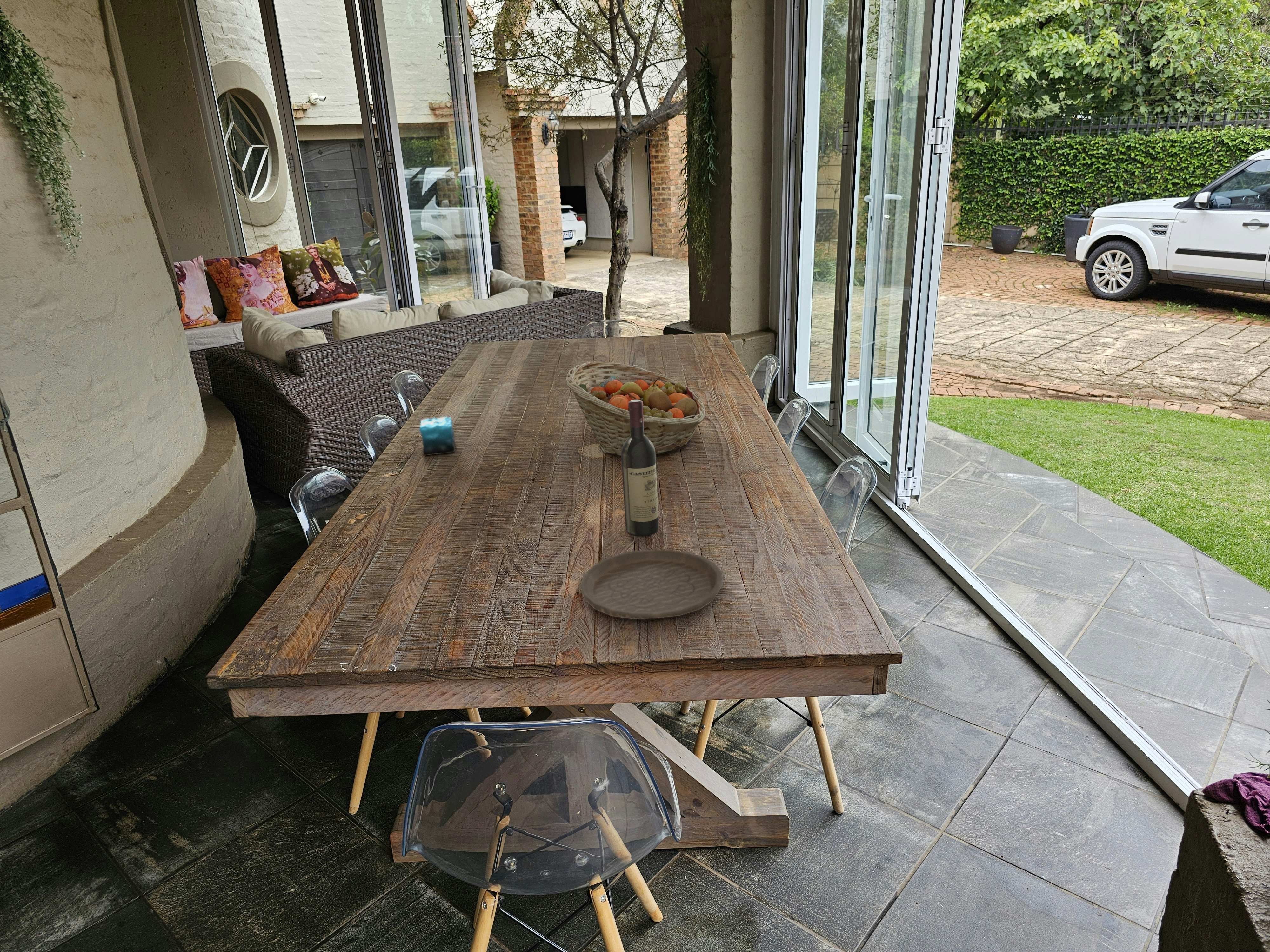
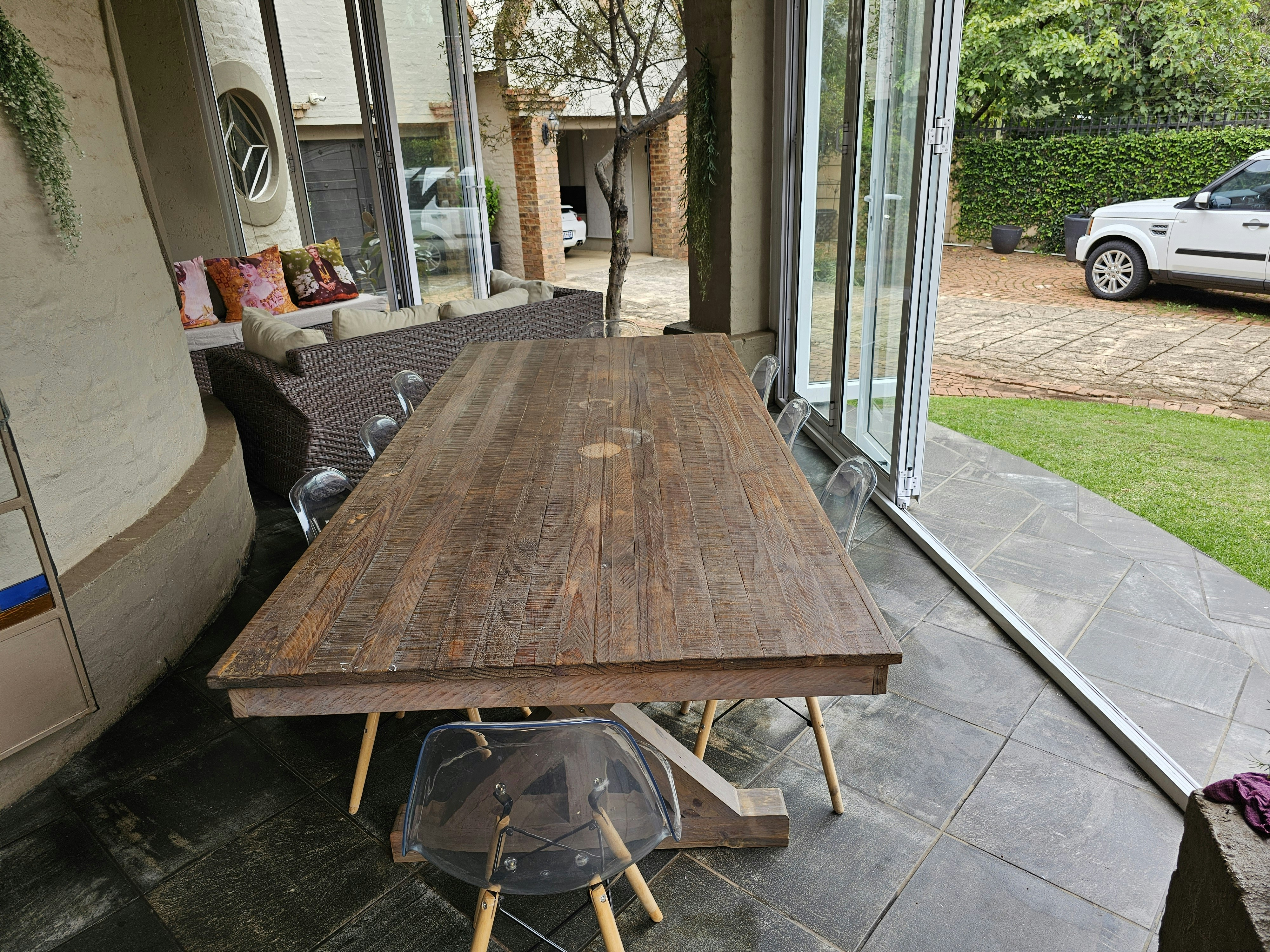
- plate [579,549,724,620]
- fruit basket [565,361,706,457]
- wine bottle [621,400,659,537]
- candle [419,409,456,456]
